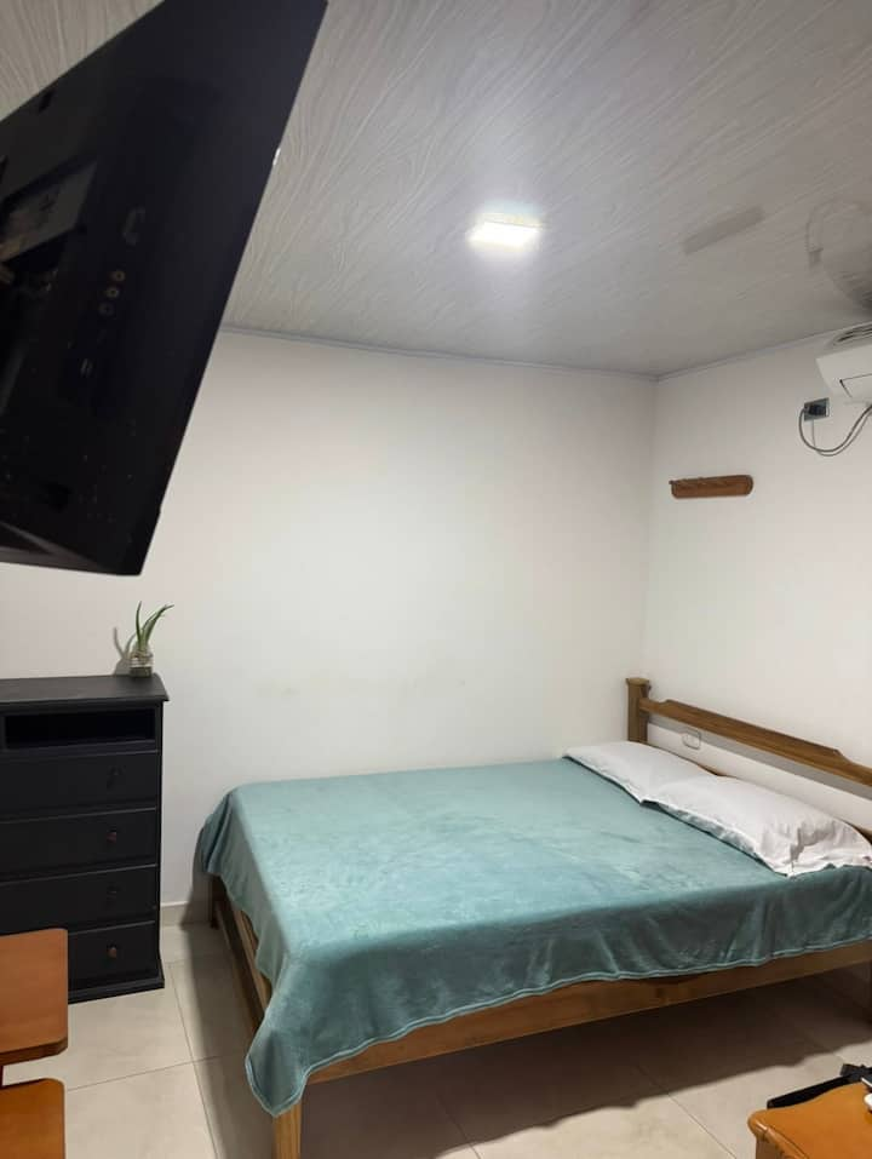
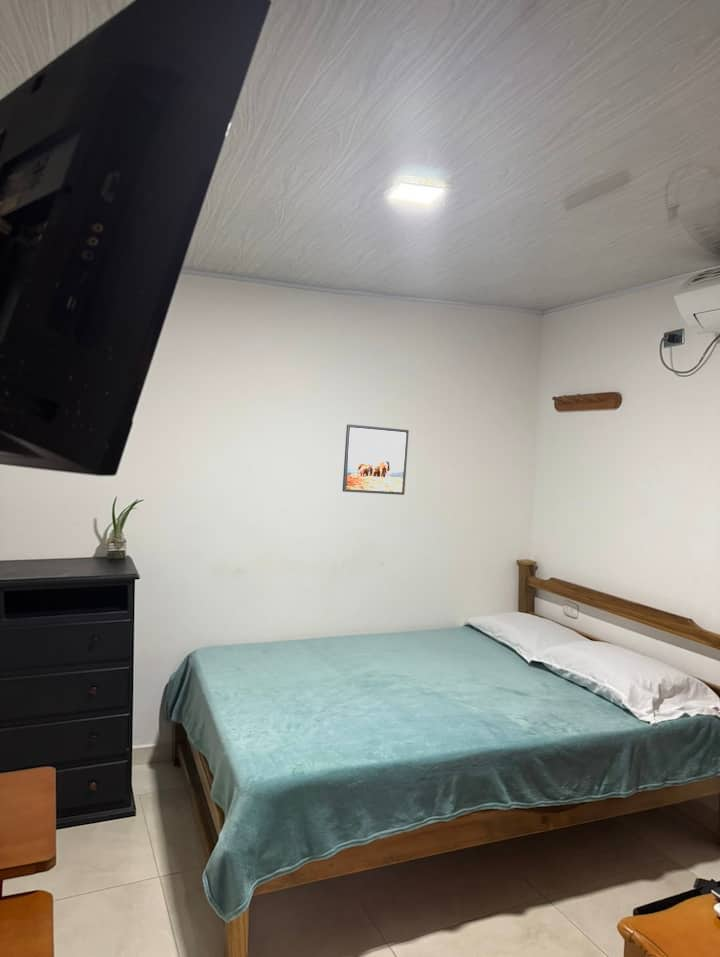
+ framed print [341,423,410,496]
